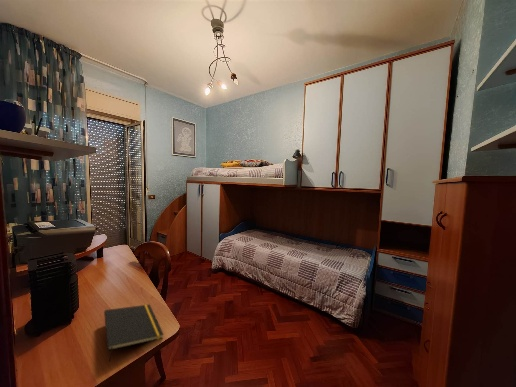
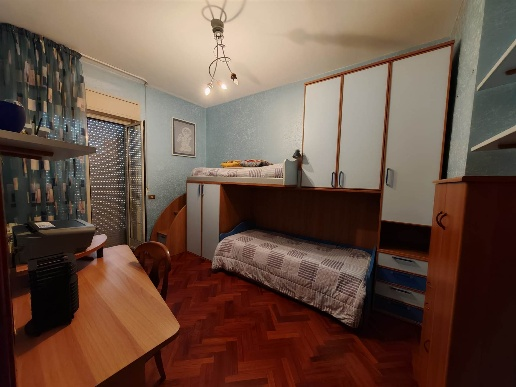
- notepad [103,303,165,363]
